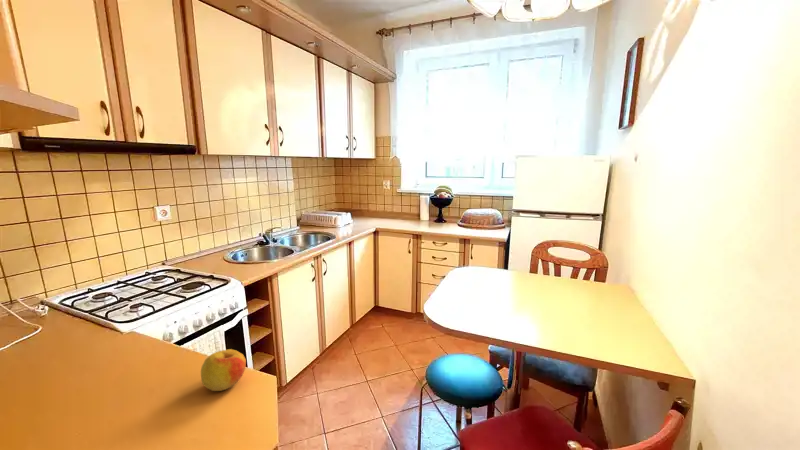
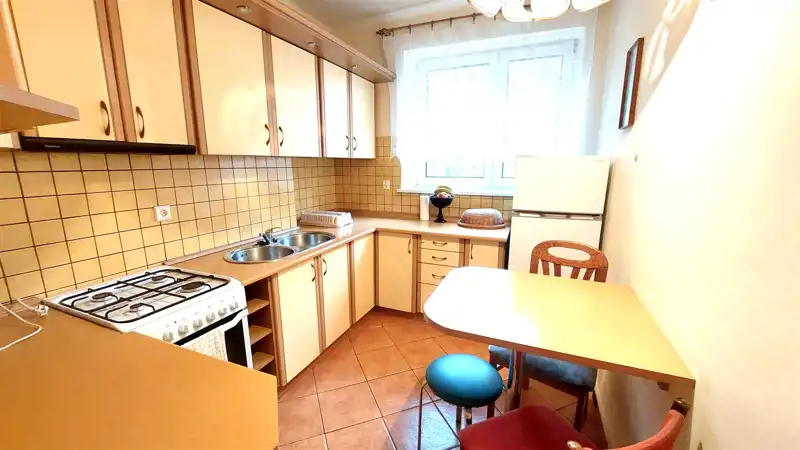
- apple [200,348,247,392]
